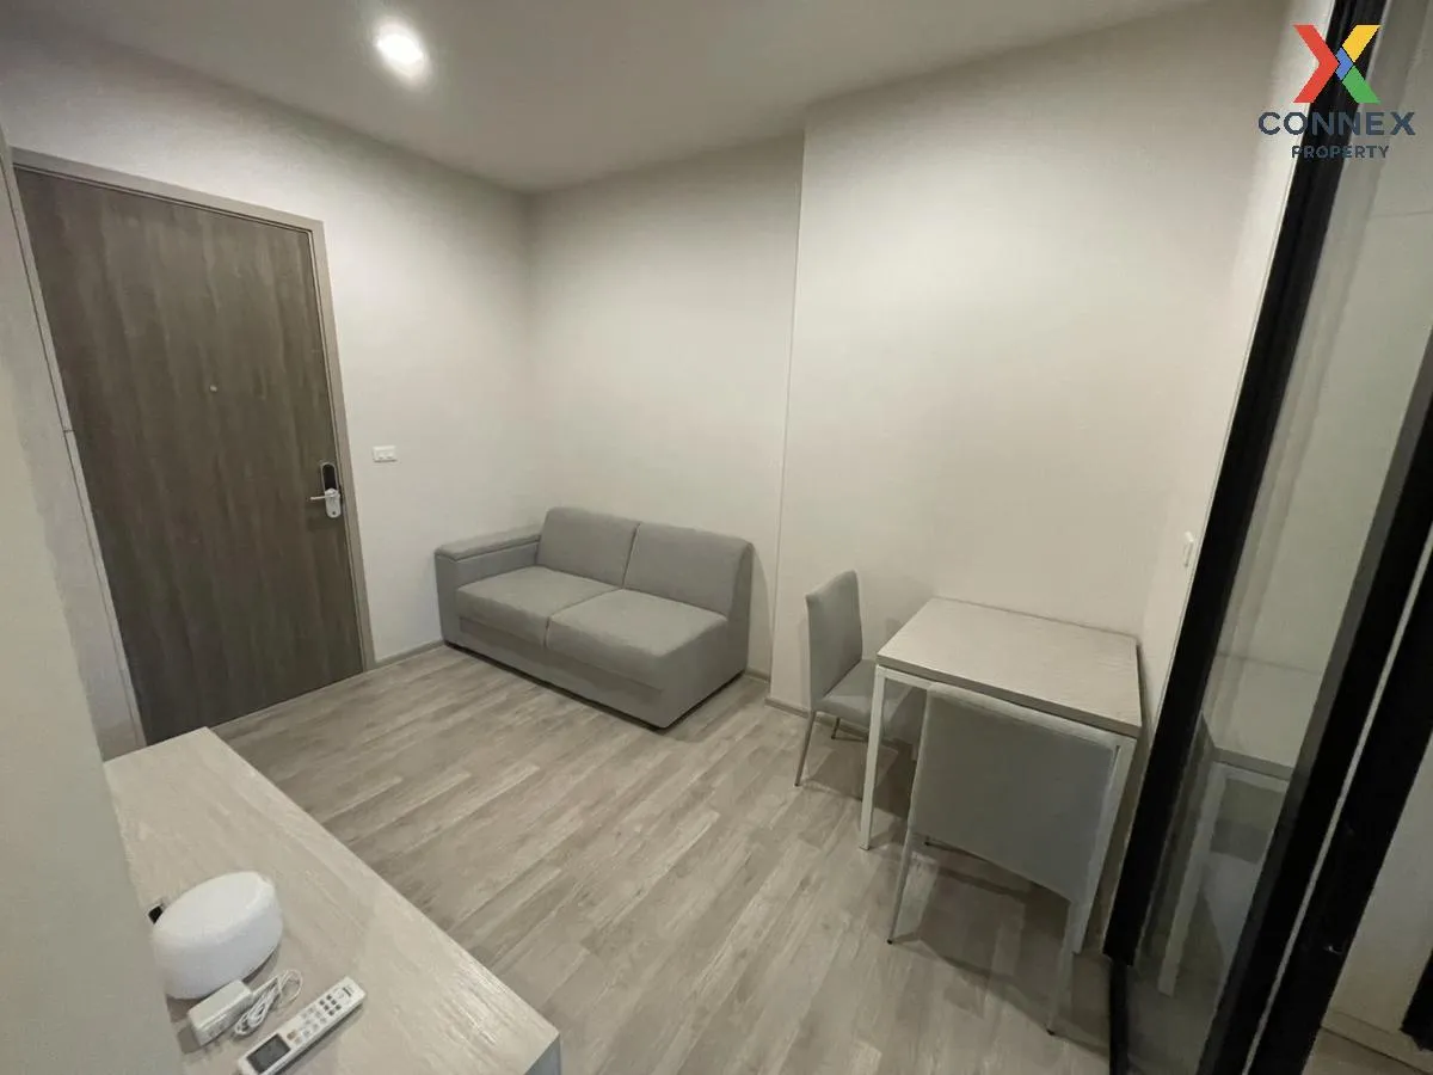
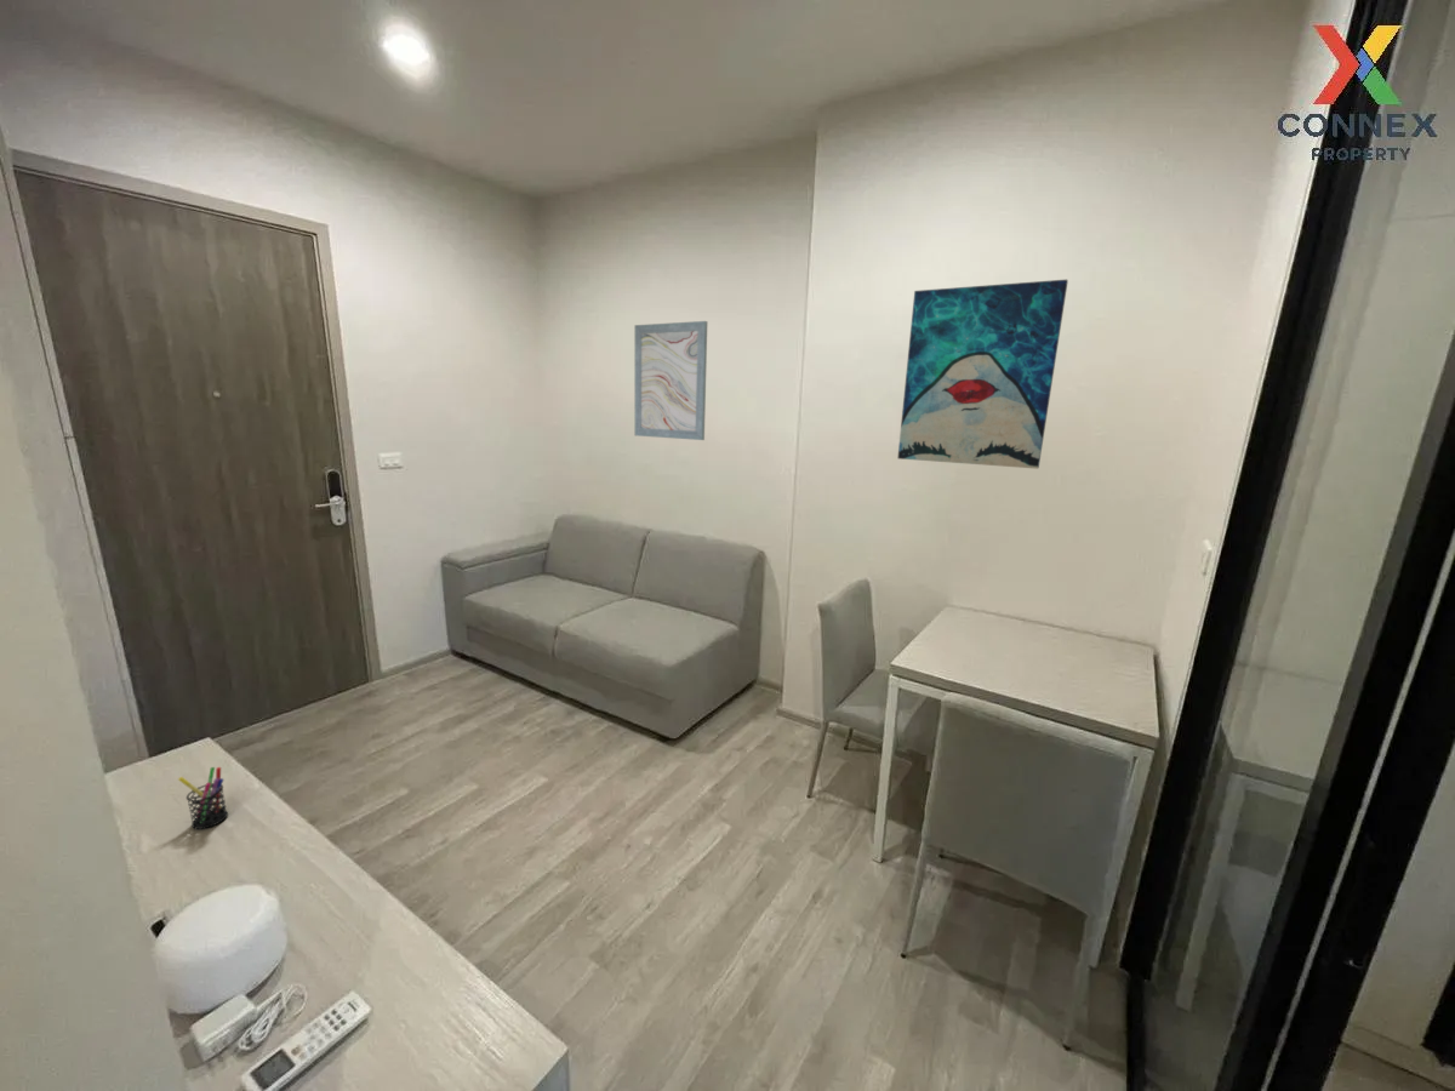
+ wall art [634,320,708,441]
+ pen holder [177,766,229,830]
+ wall art [896,279,1069,470]
